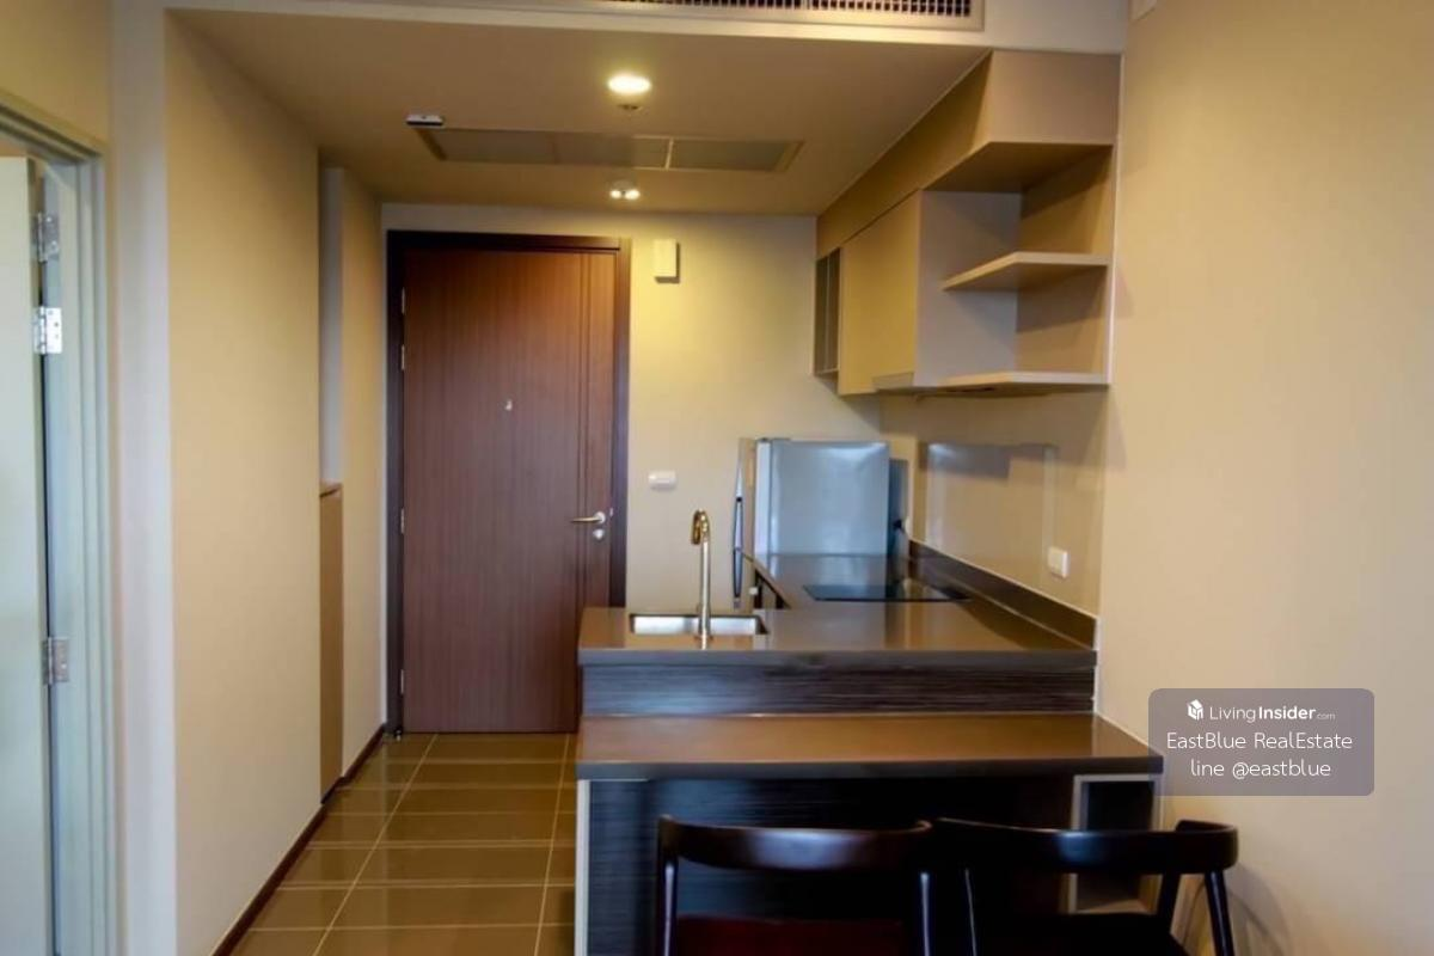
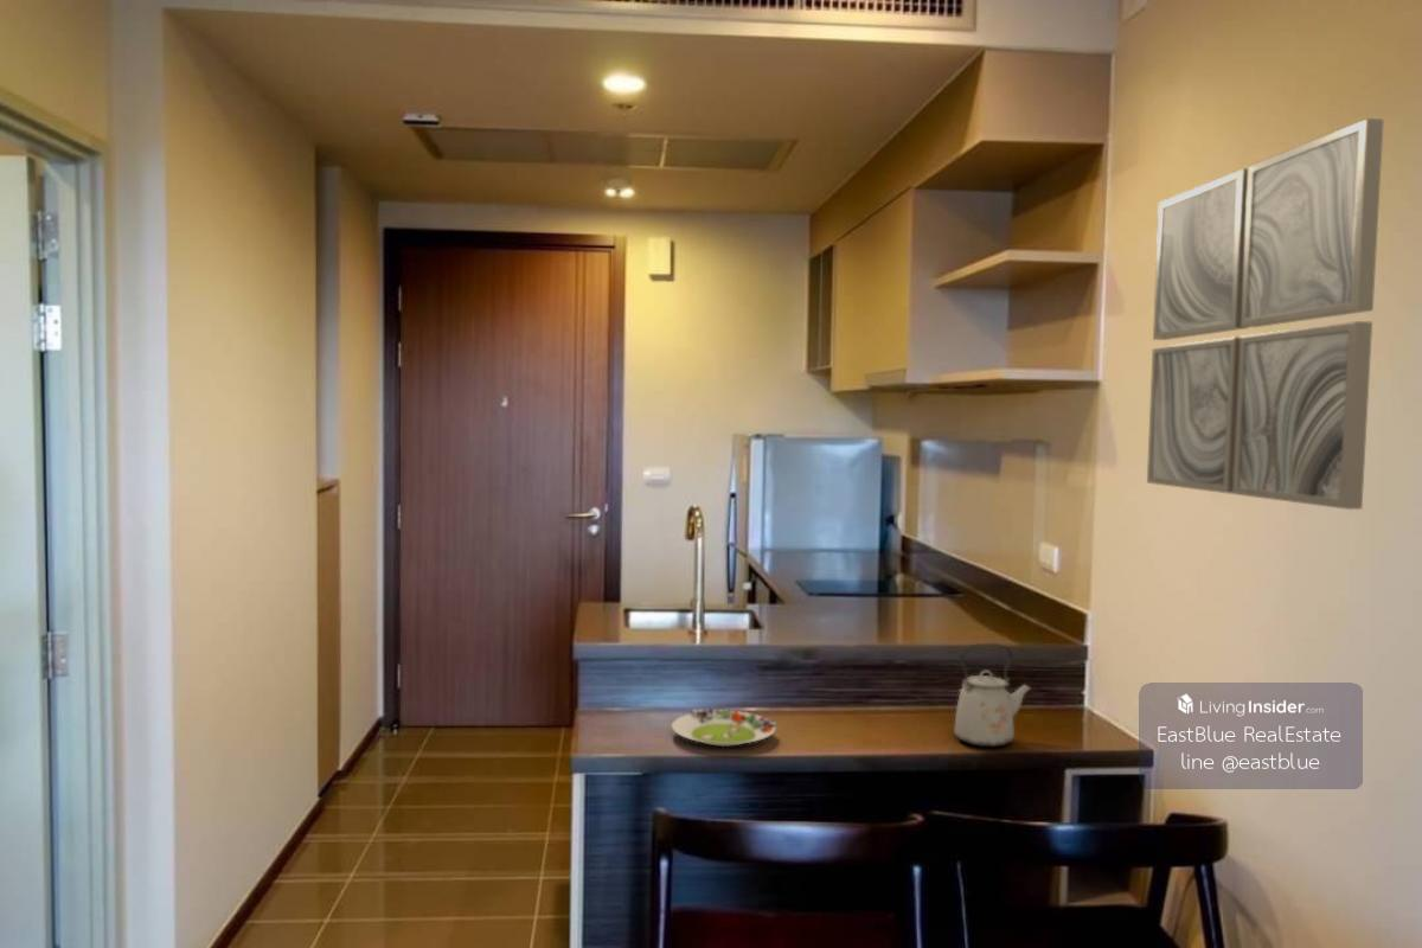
+ kettle [953,642,1032,748]
+ wall art [1146,117,1385,511]
+ salad plate [671,707,779,748]
